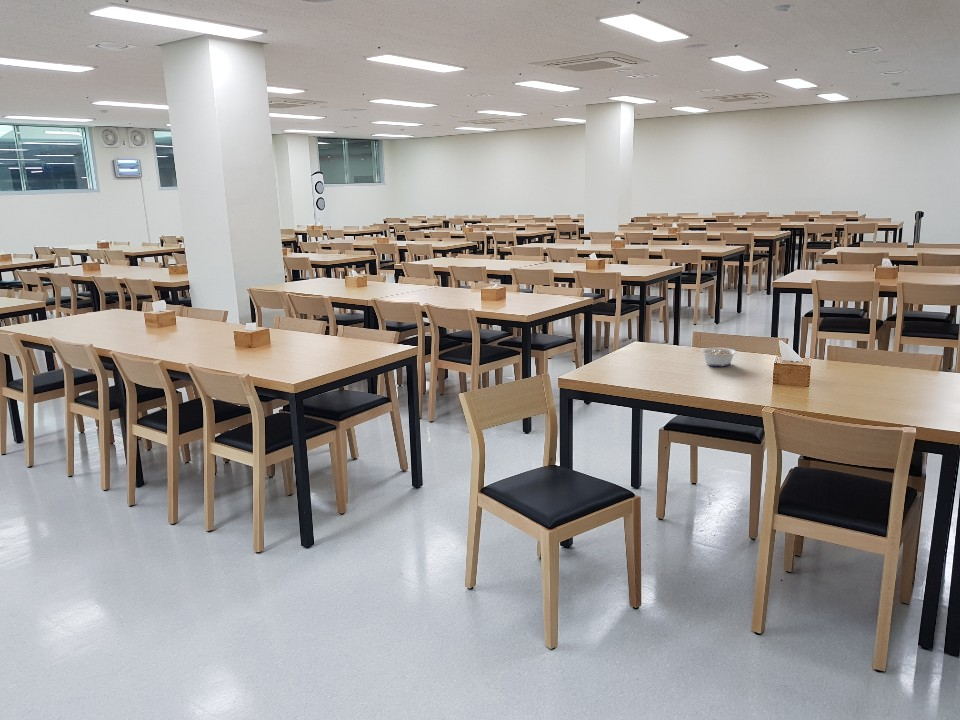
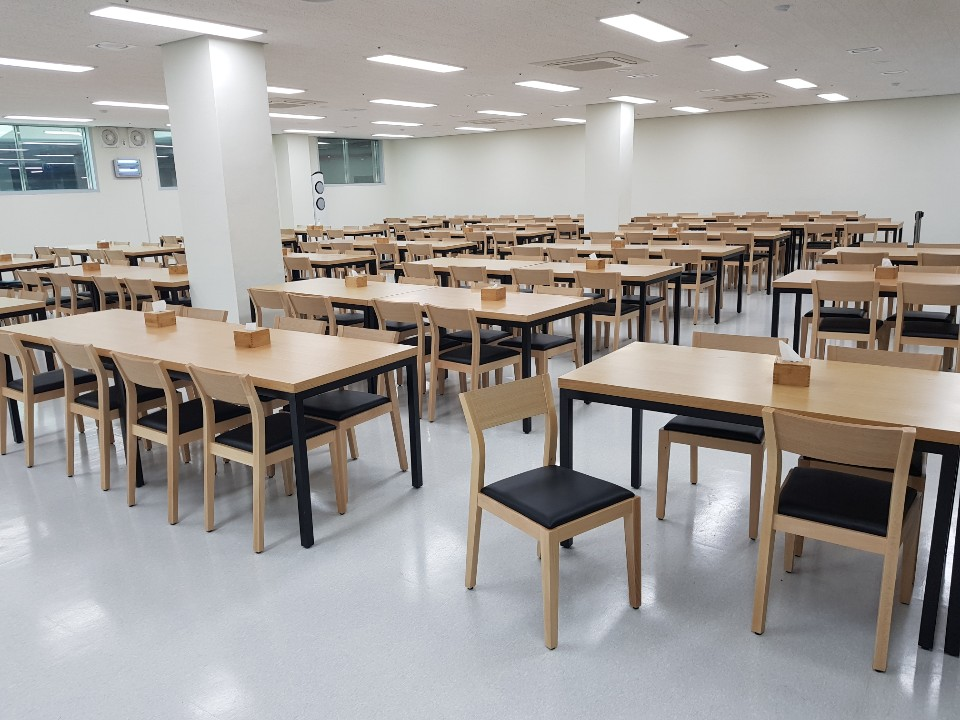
- legume [696,347,738,367]
